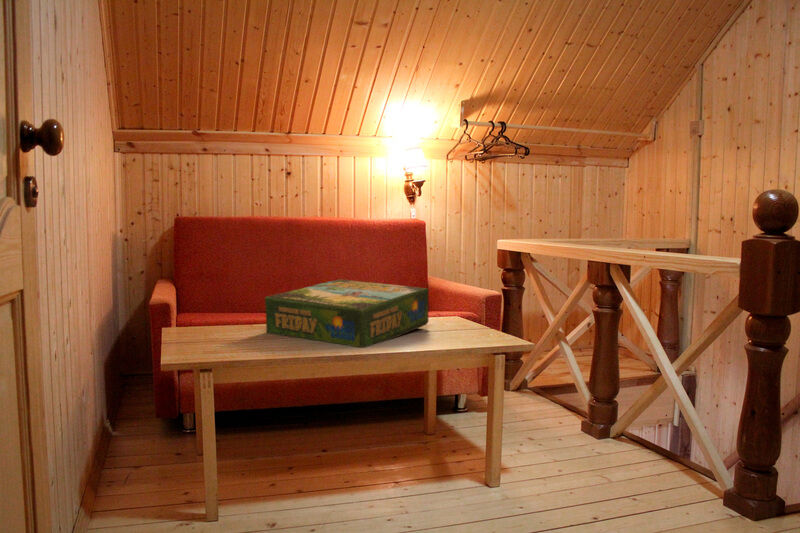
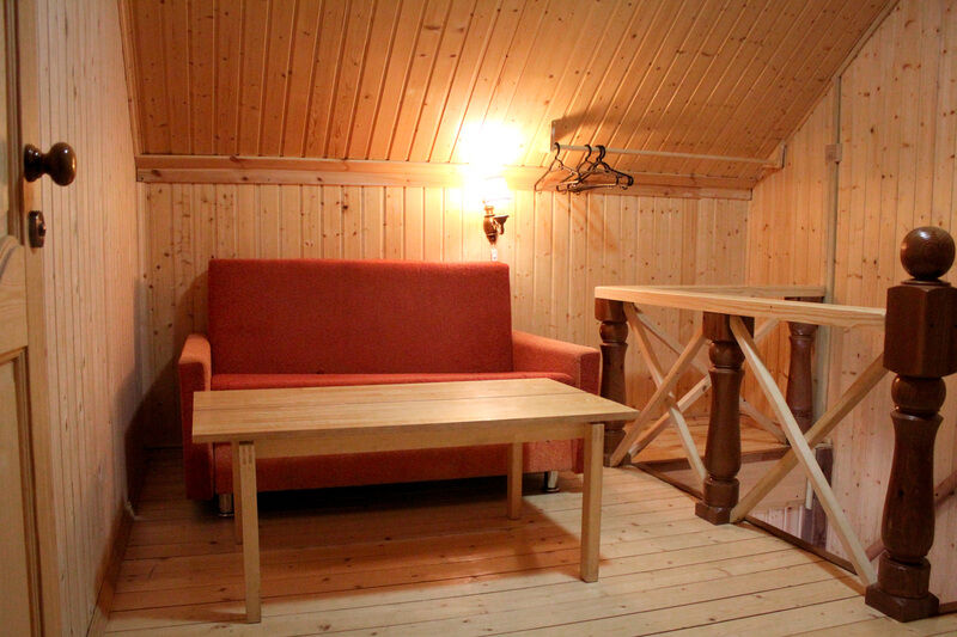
- board game [264,278,430,349]
